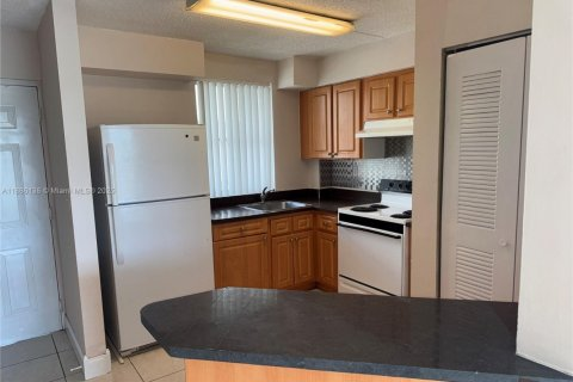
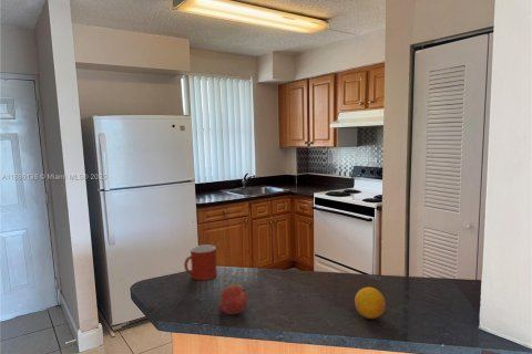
+ fruit [217,283,249,315]
+ mug [183,244,218,281]
+ fruit [354,284,387,320]
